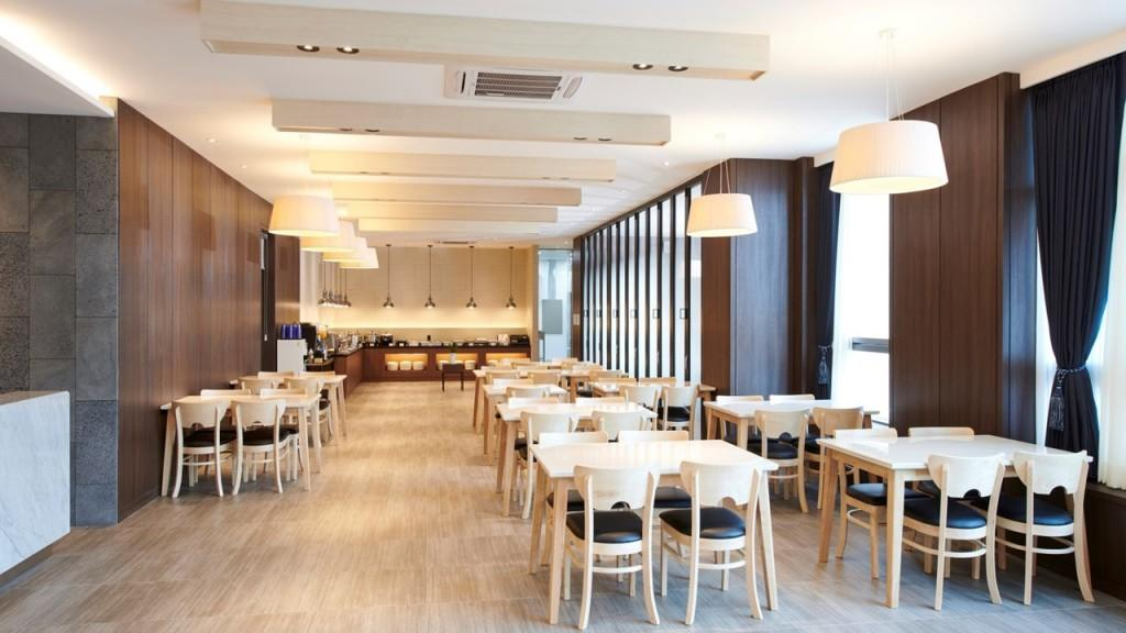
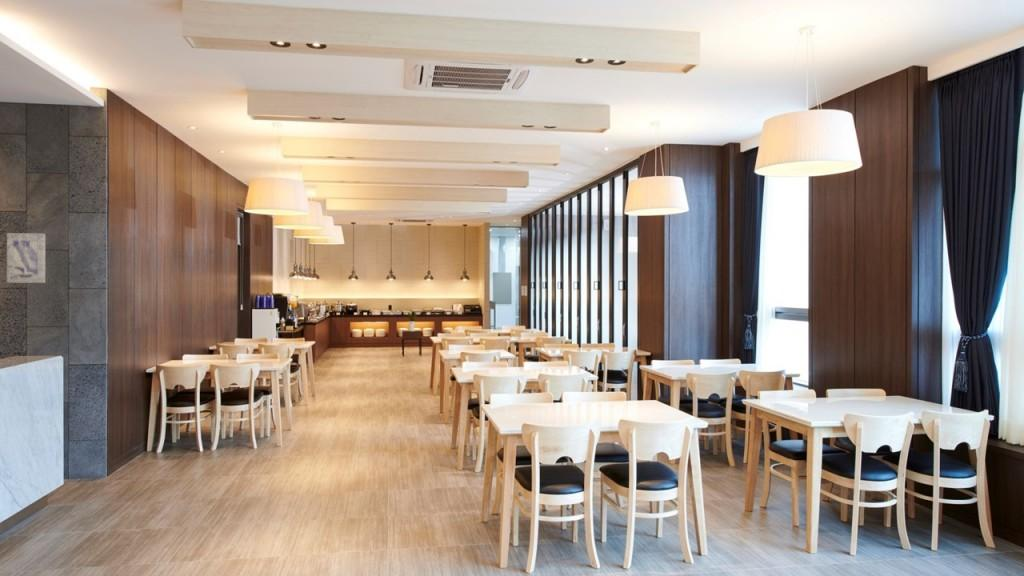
+ wall art [6,232,46,284]
